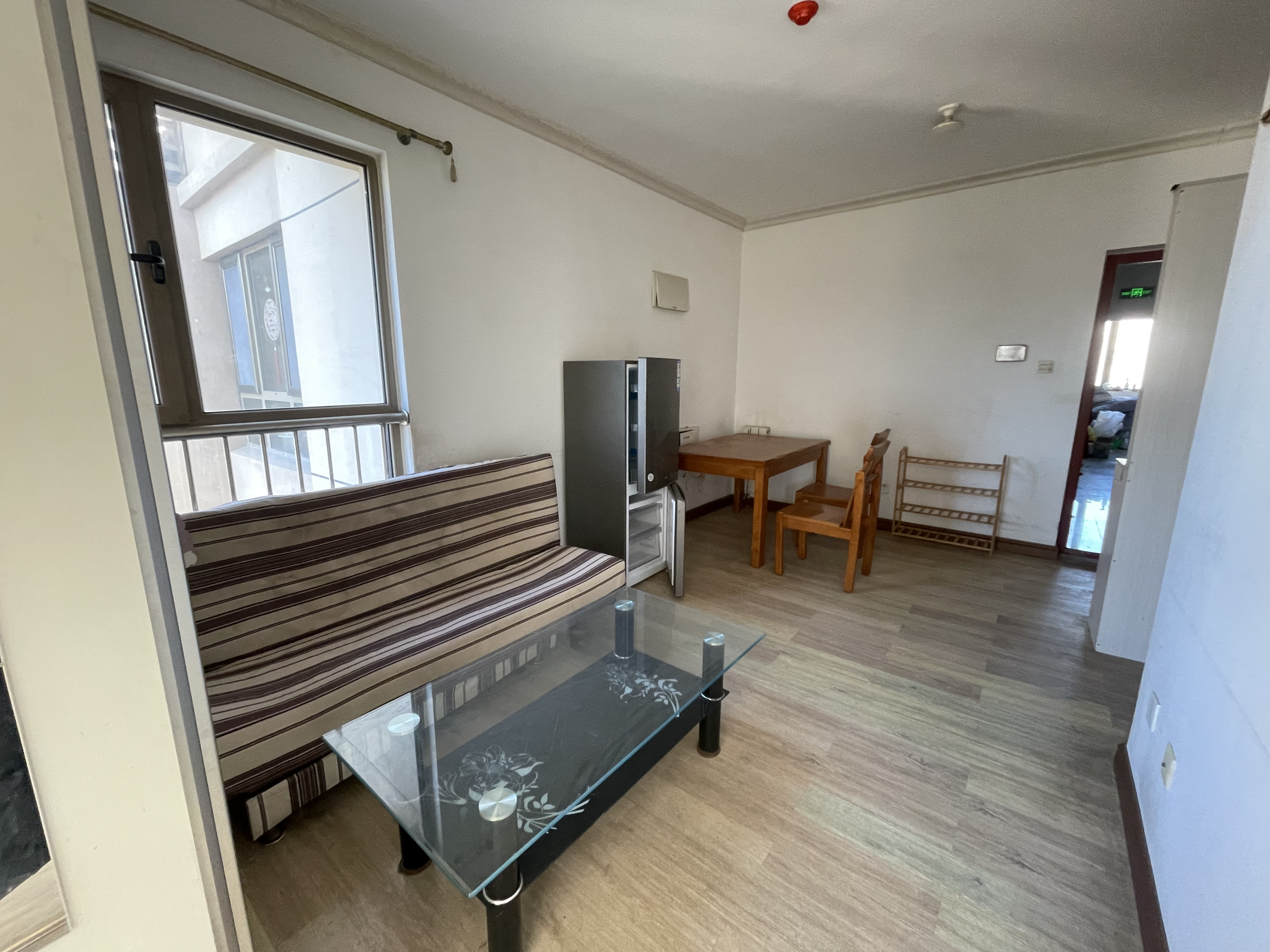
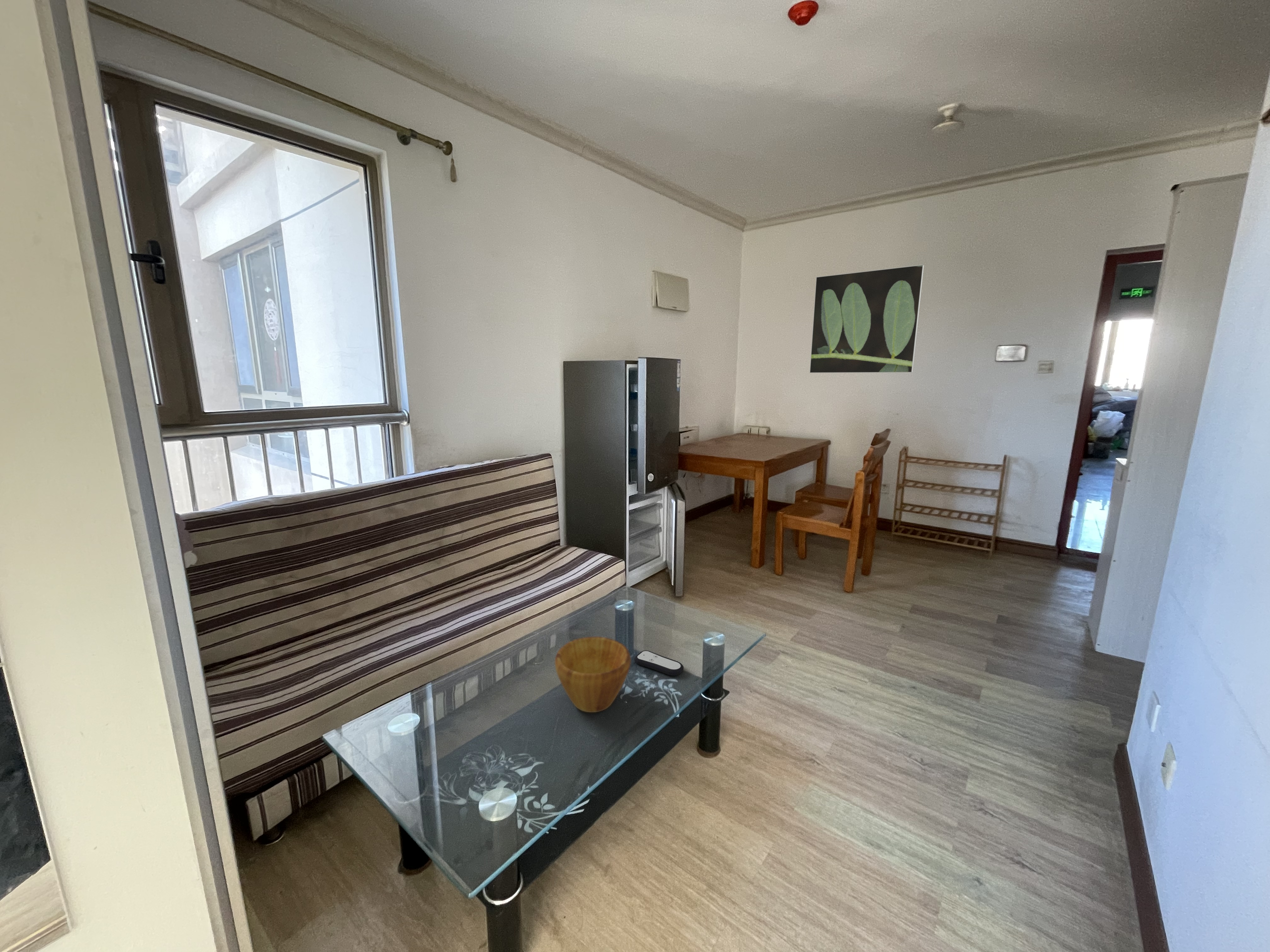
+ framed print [809,264,924,373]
+ bowl [554,636,631,713]
+ remote control [634,650,684,676]
